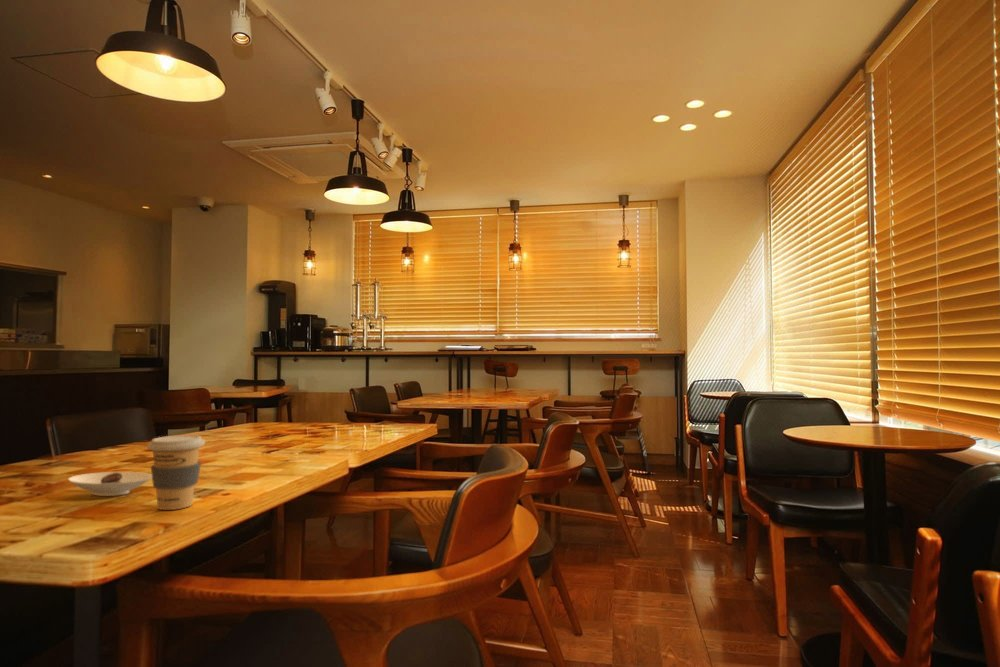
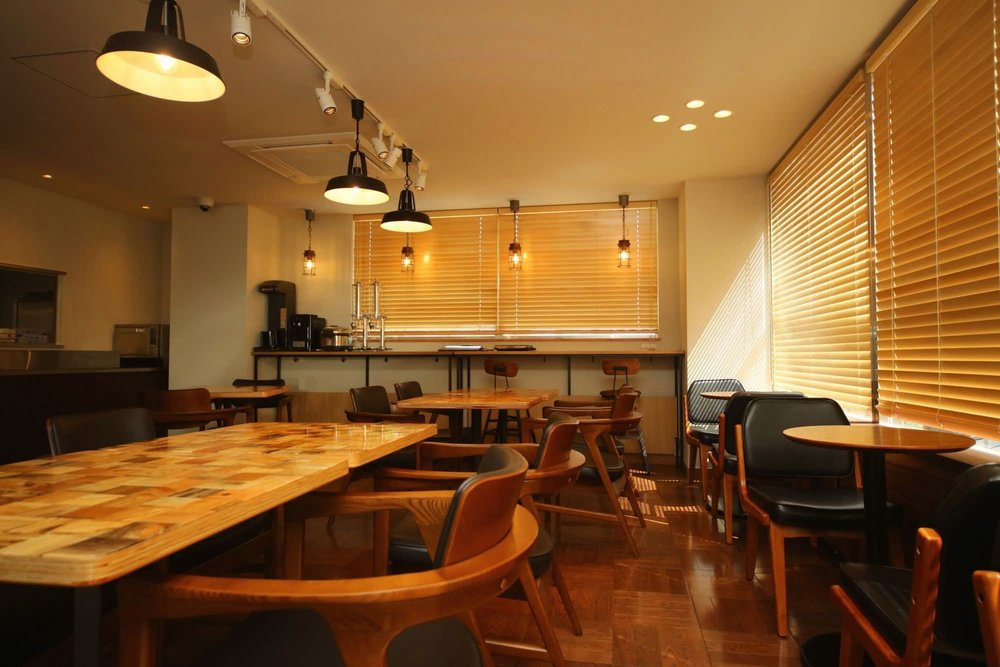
- coffee cup [146,434,206,511]
- saucer [67,471,152,497]
